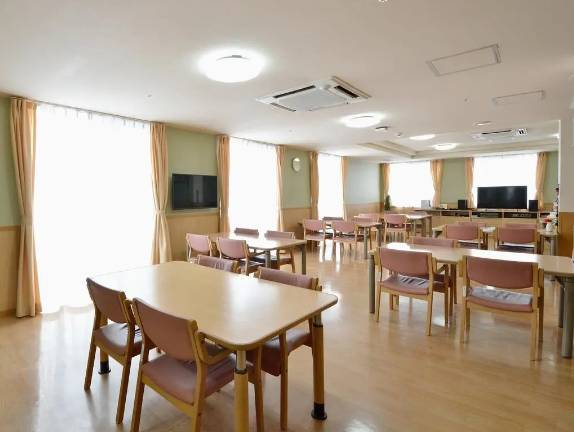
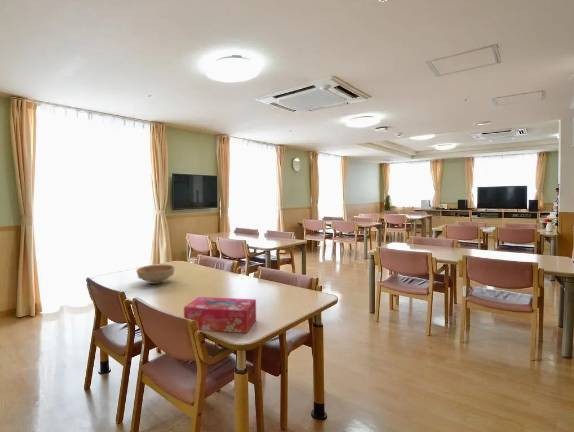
+ tissue box [183,296,257,334]
+ bowl [135,264,176,285]
